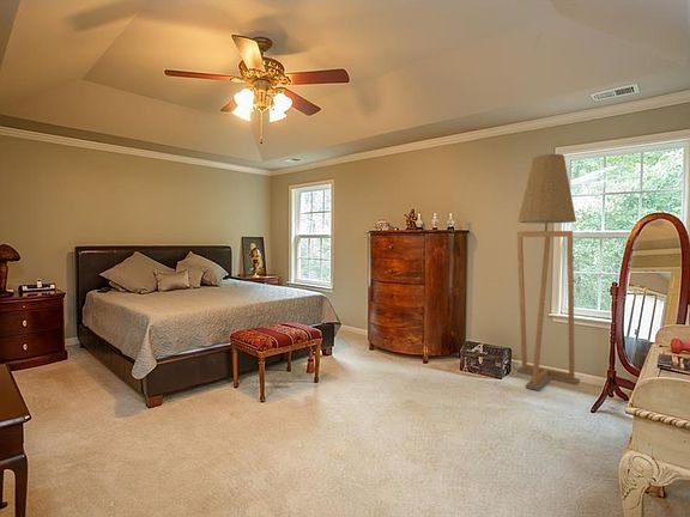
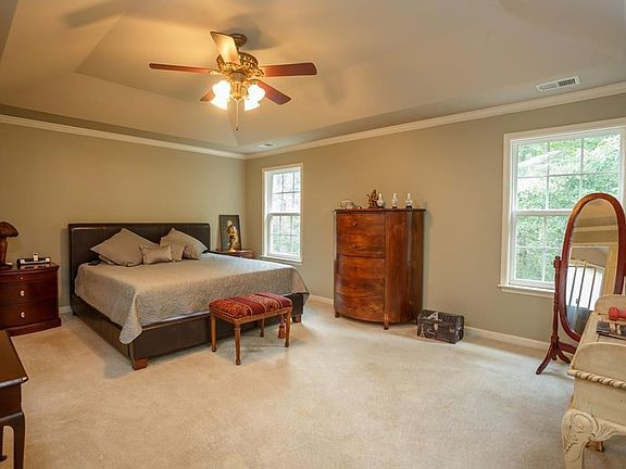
- floor lamp [516,153,581,391]
